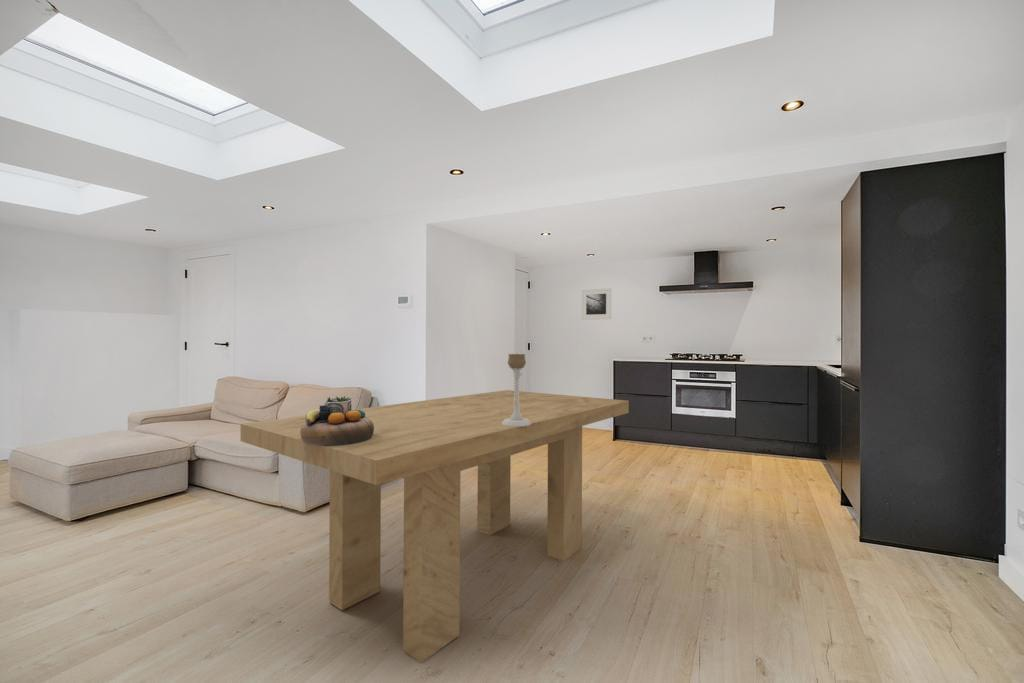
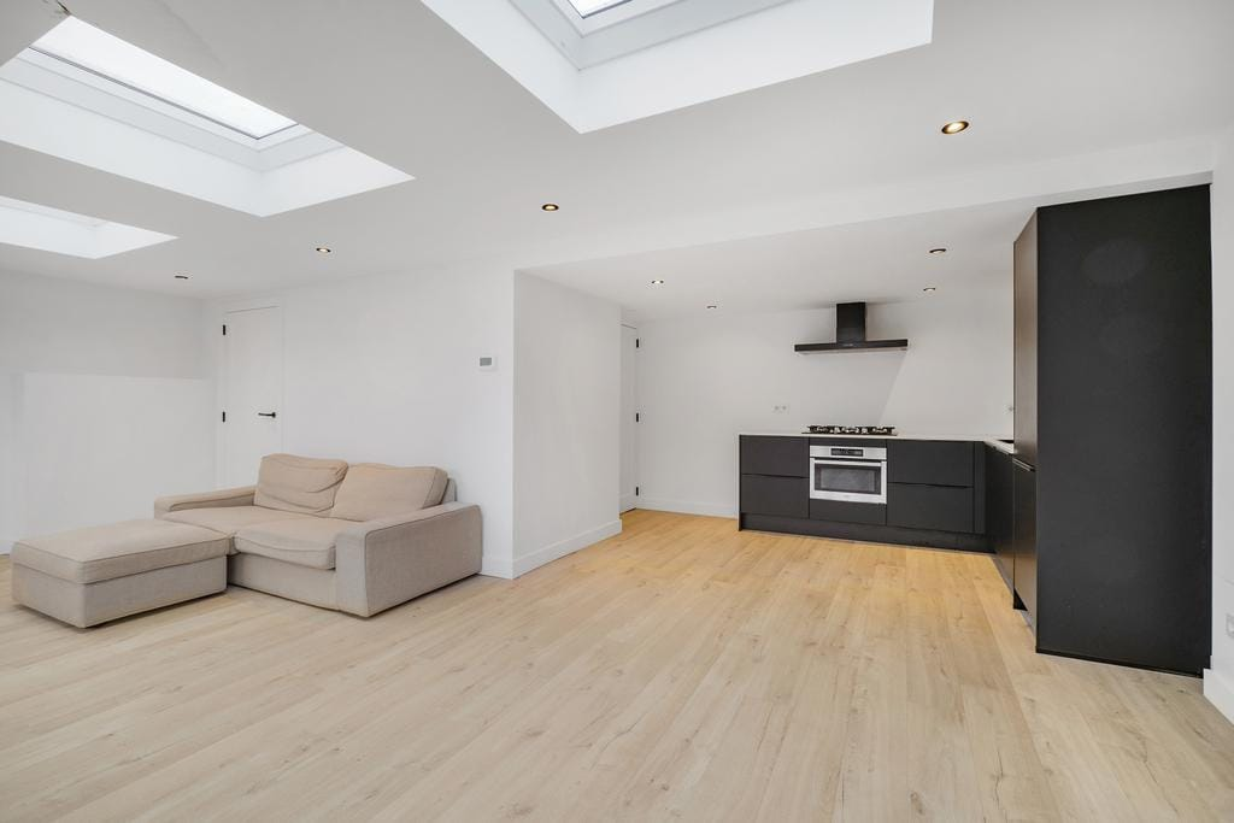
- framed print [580,287,613,321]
- candle holder [502,353,531,426]
- decorative bowl [300,395,374,446]
- dining table [239,389,630,663]
